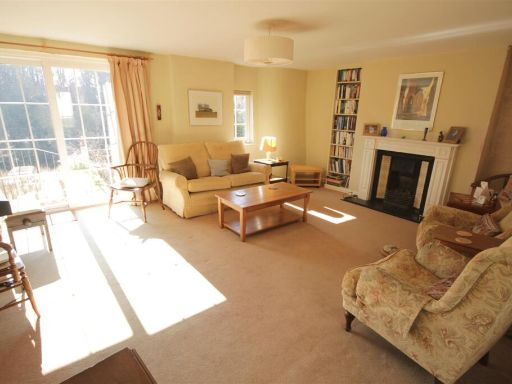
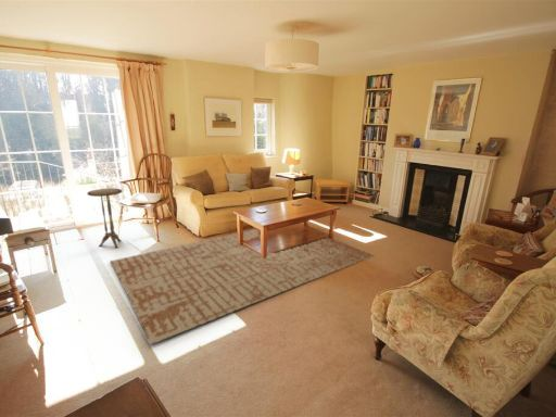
+ side table [86,188,123,249]
+ rug [110,228,375,345]
